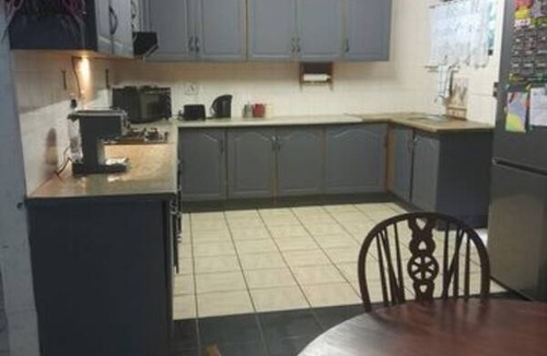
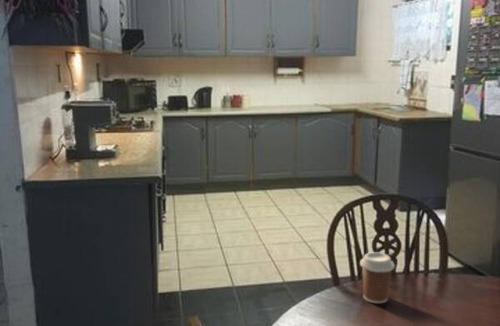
+ coffee cup [359,251,396,304]
